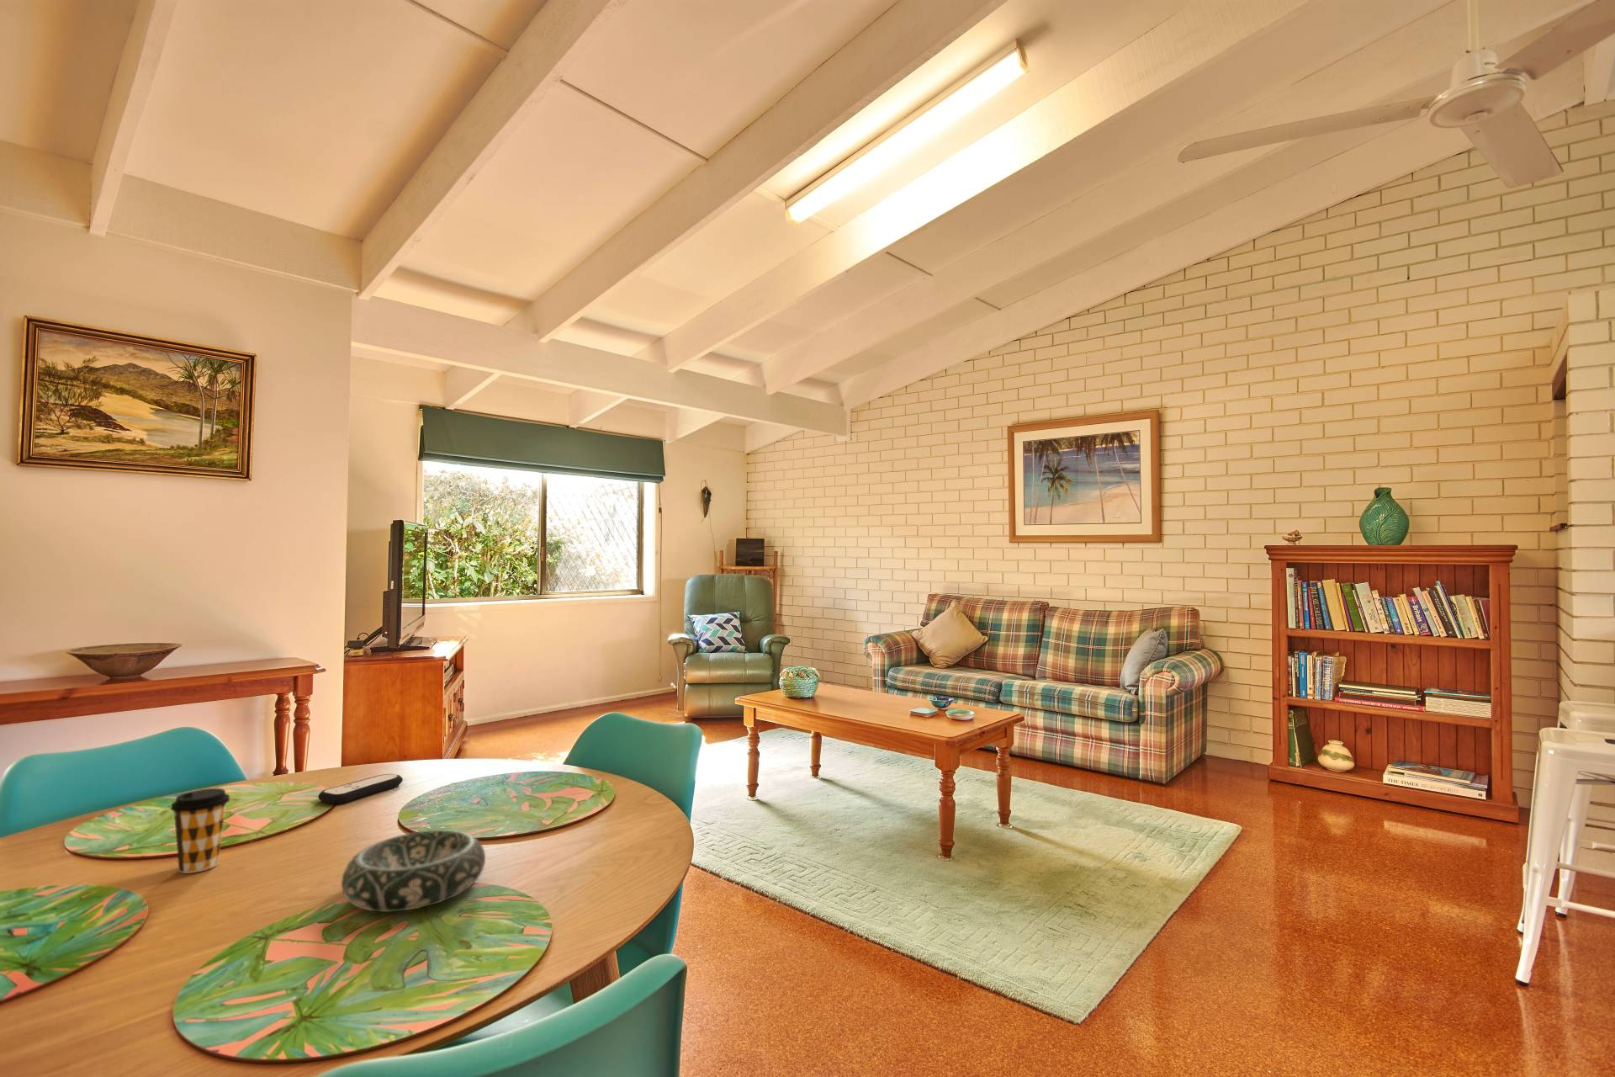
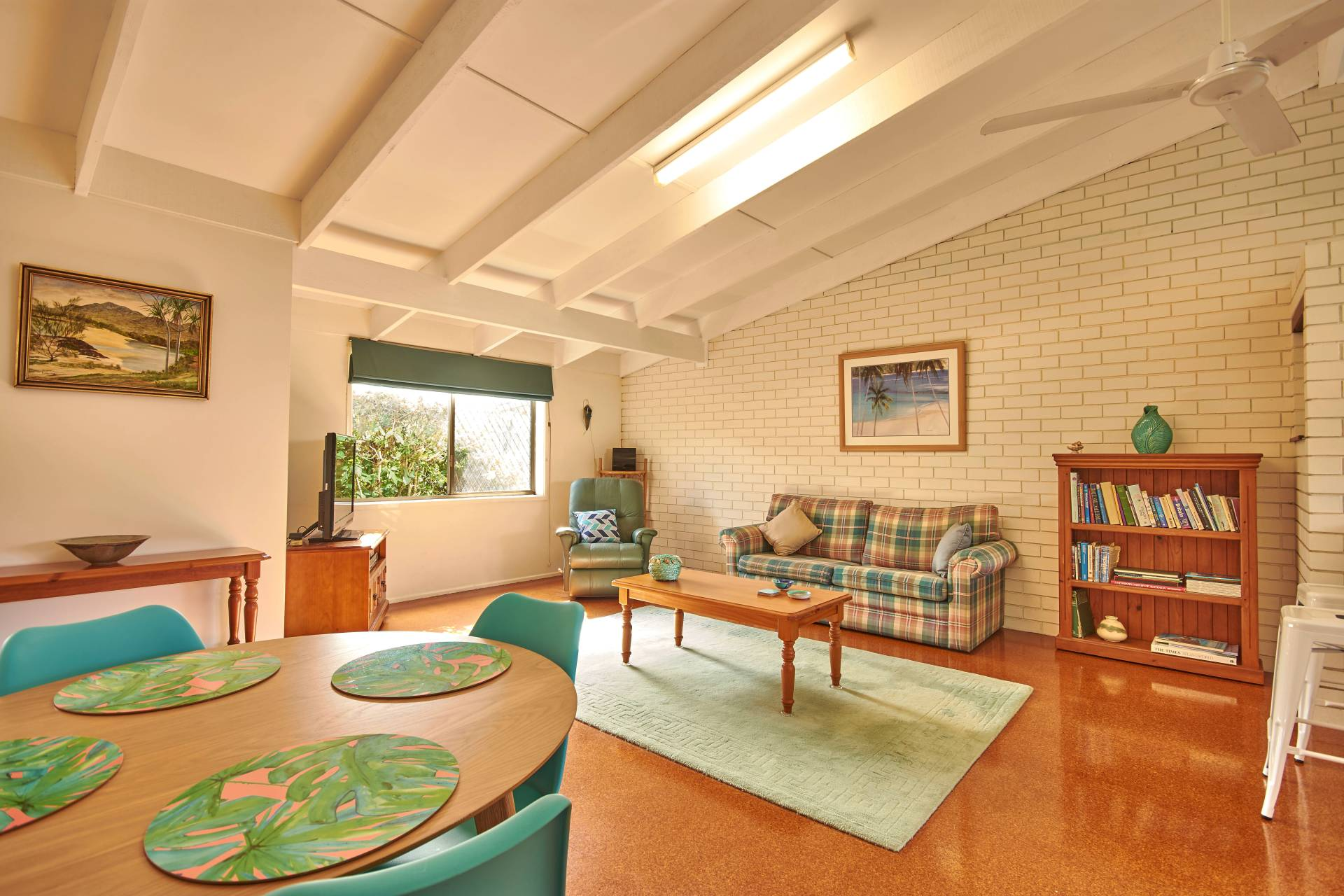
- decorative bowl [340,829,487,912]
- coffee cup [169,787,232,874]
- remote control [317,773,404,804]
